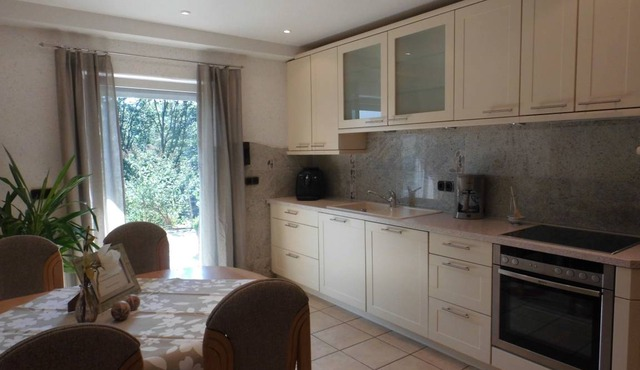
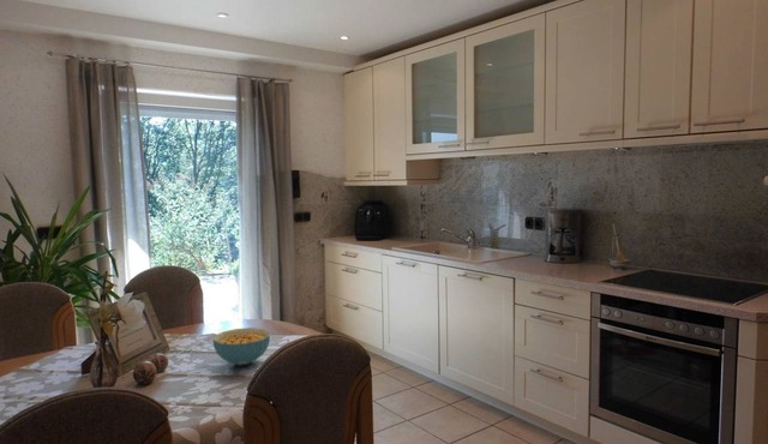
+ cereal bowl [211,326,271,367]
